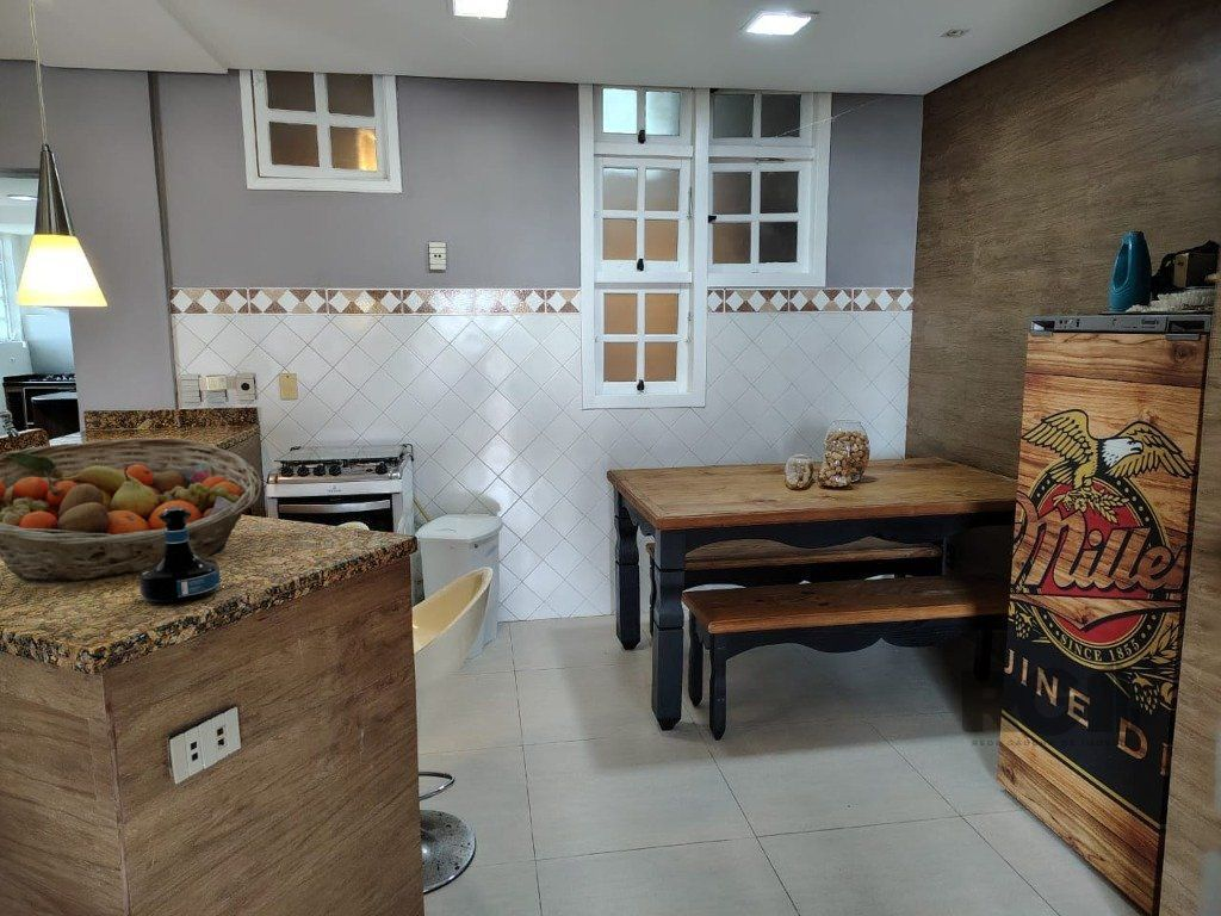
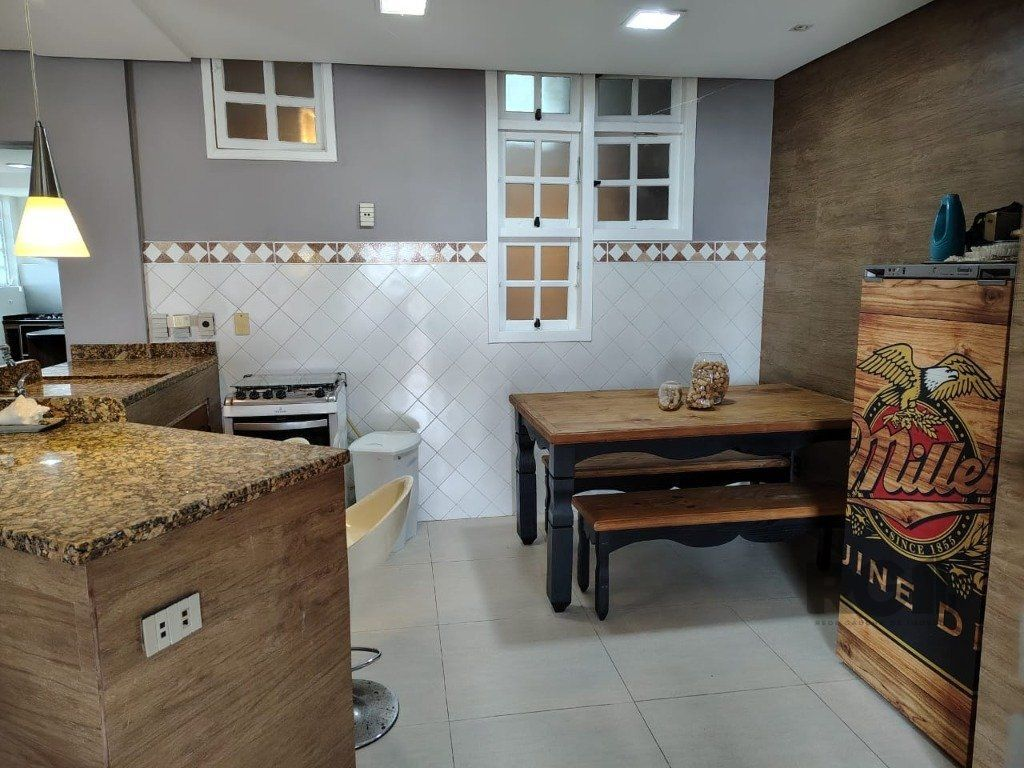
- fruit basket [0,437,262,583]
- tequila bottle [138,507,222,606]
